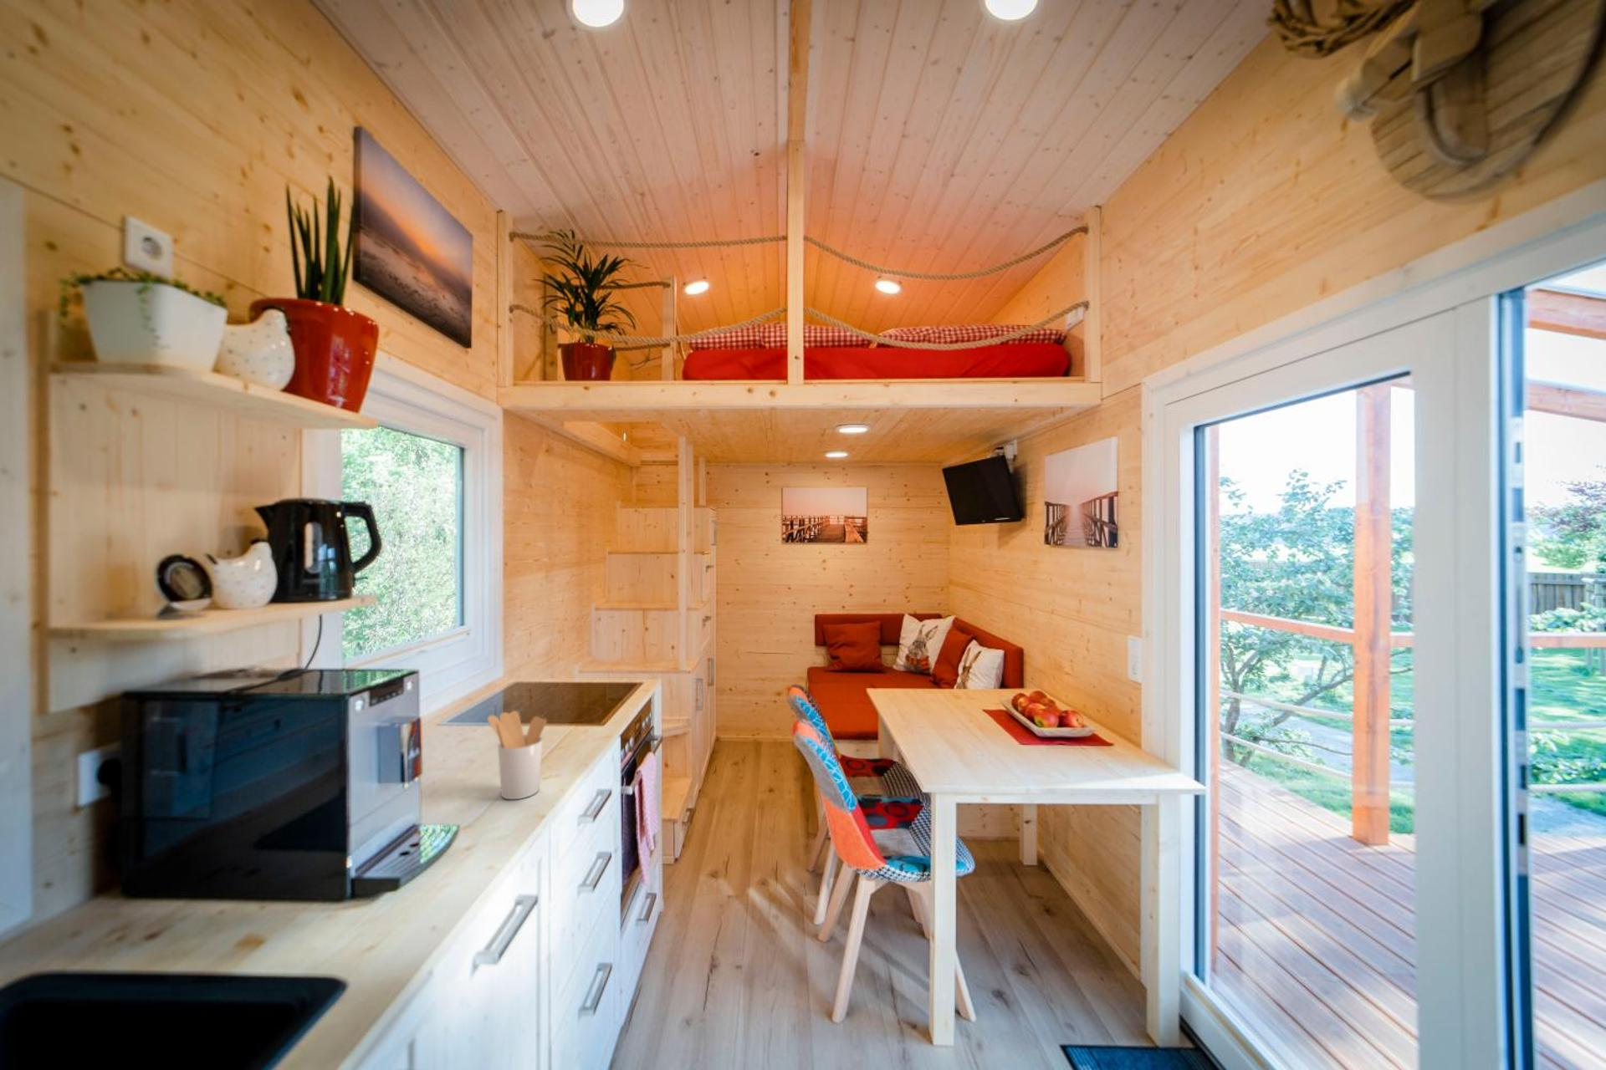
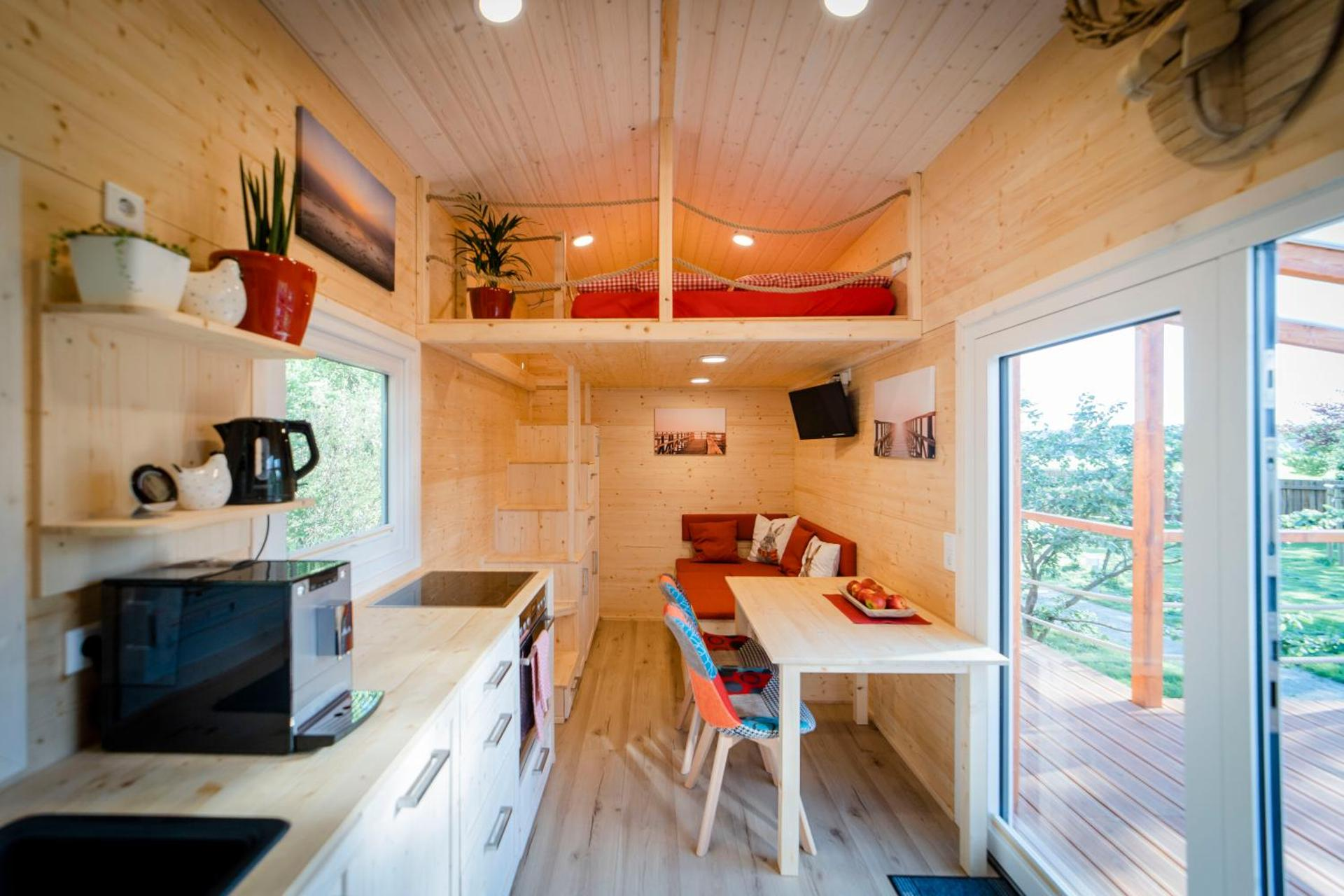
- utensil holder [486,709,547,800]
